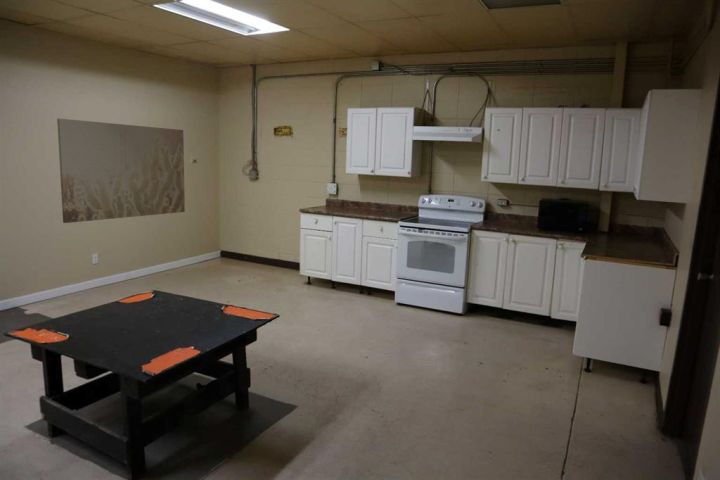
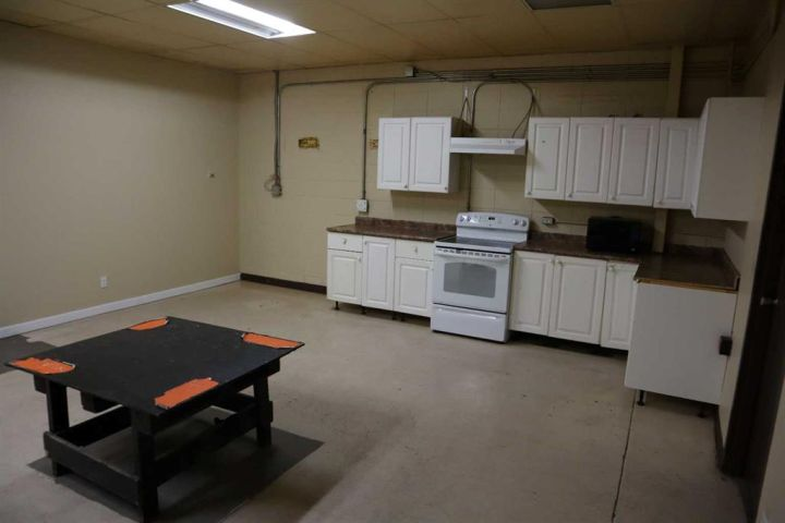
- wall art [56,118,186,224]
